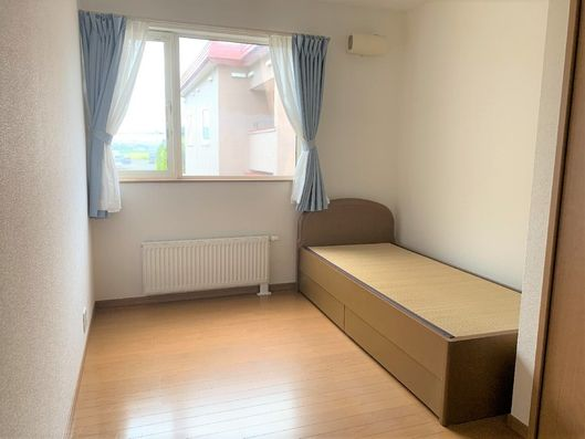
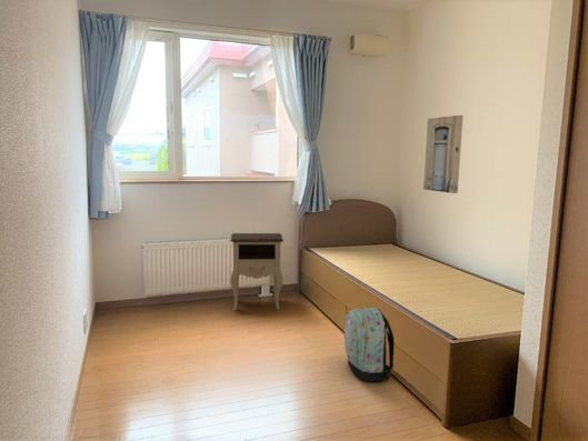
+ nightstand [229,232,285,312]
+ wall art [422,114,465,194]
+ backpack [343,307,396,382]
